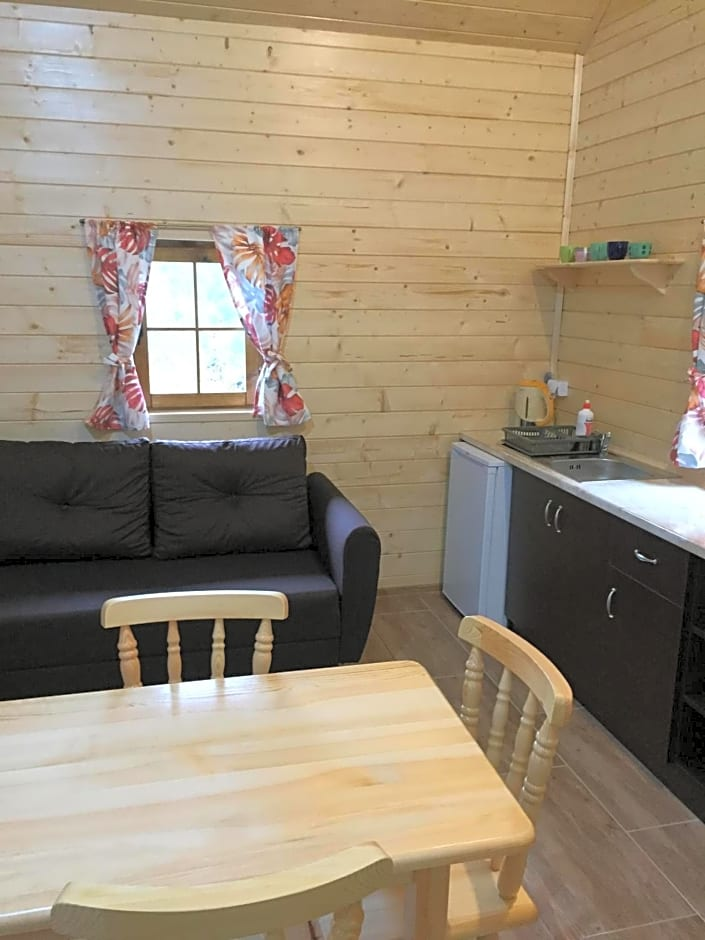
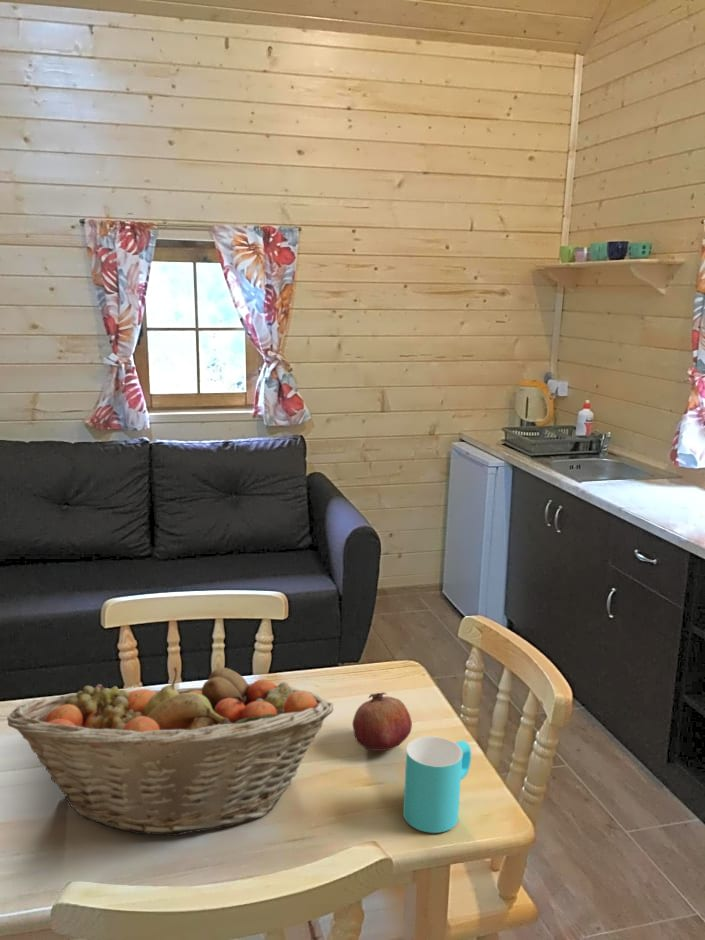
+ cup [402,735,472,834]
+ fruit basket [6,666,334,837]
+ fruit [352,691,413,752]
